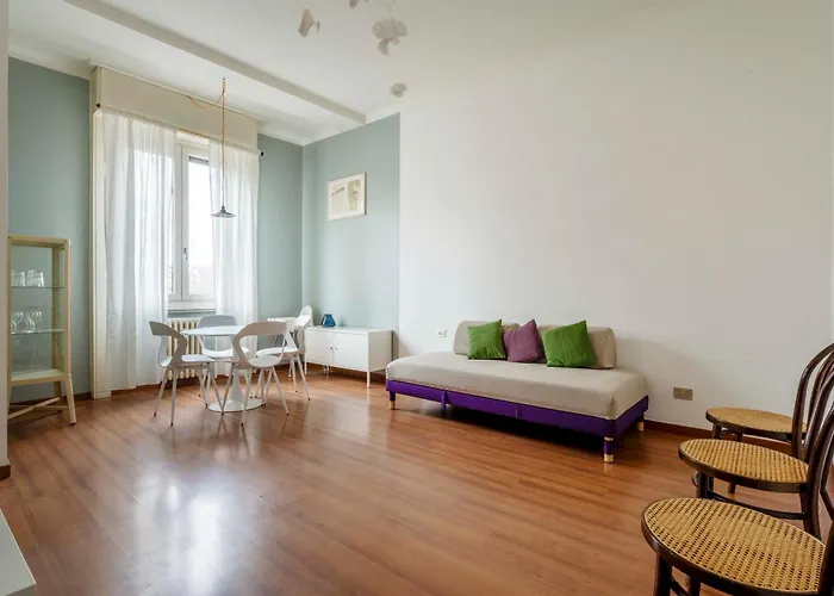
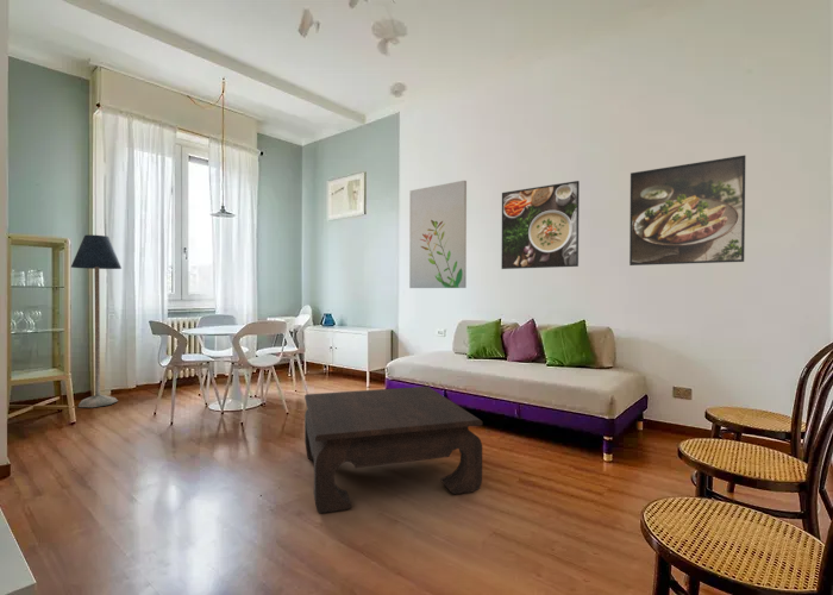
+ coffee table [303,386,483,514]
+ wall art [408,180,468,289]
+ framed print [500,180,581,270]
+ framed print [628,155,747,267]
+ floor lamp [70,233,123,408]
